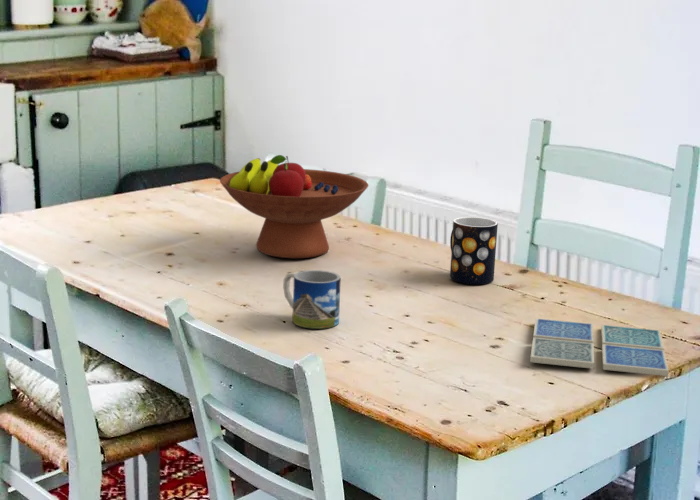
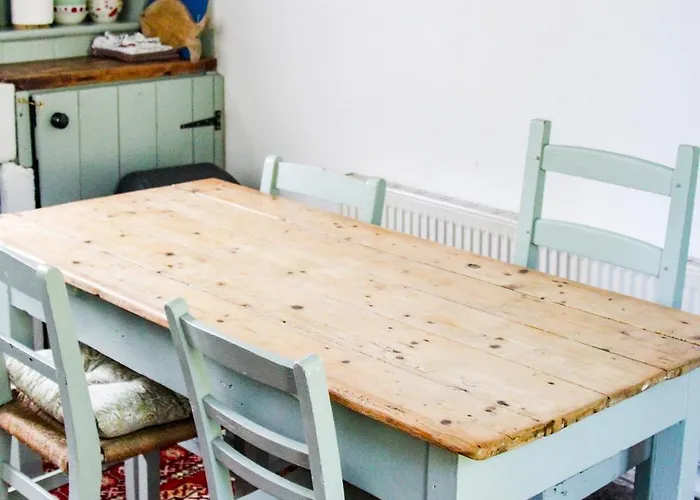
- mug [282,269,342,330]
- fruit bowl [219,154,370,259]
- drink coaster [529,317,670,377]
- mug [449,216,499,285]
